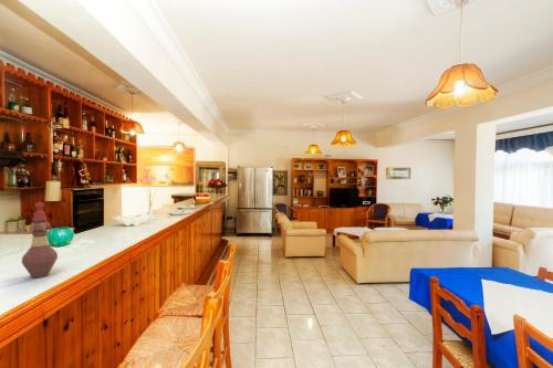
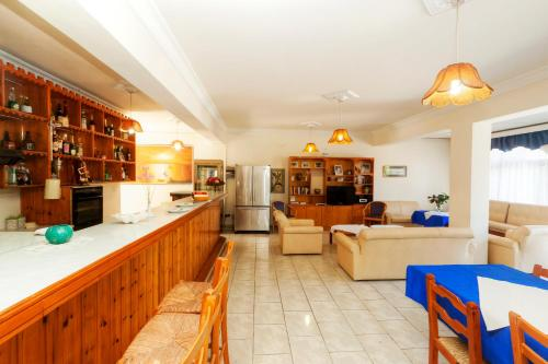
- decorative bottle [21,201,59,278]
